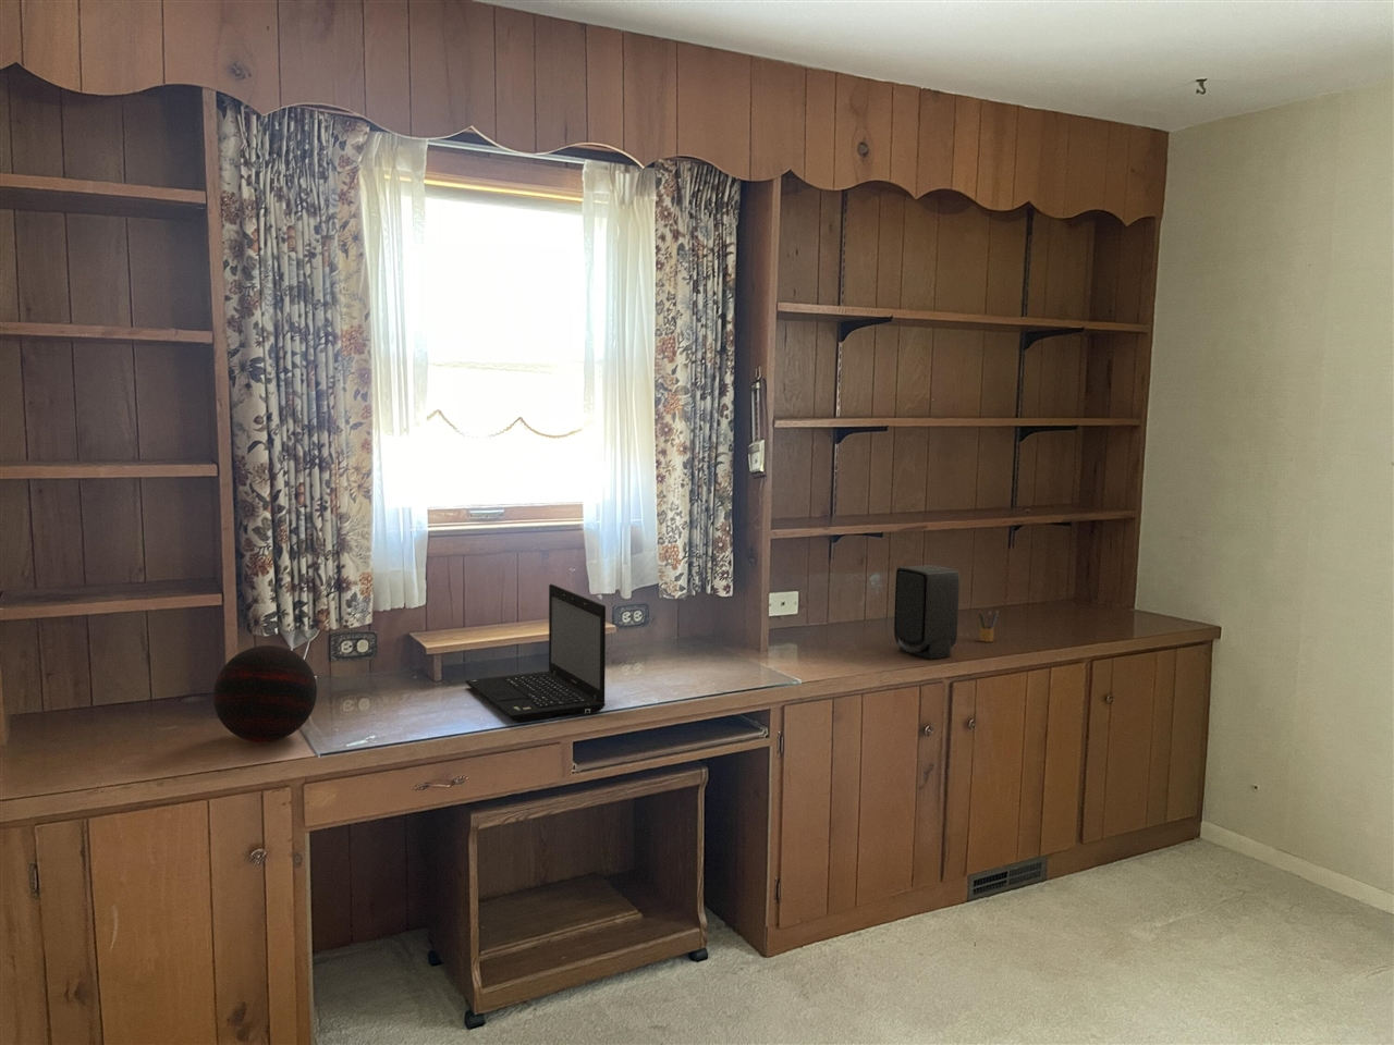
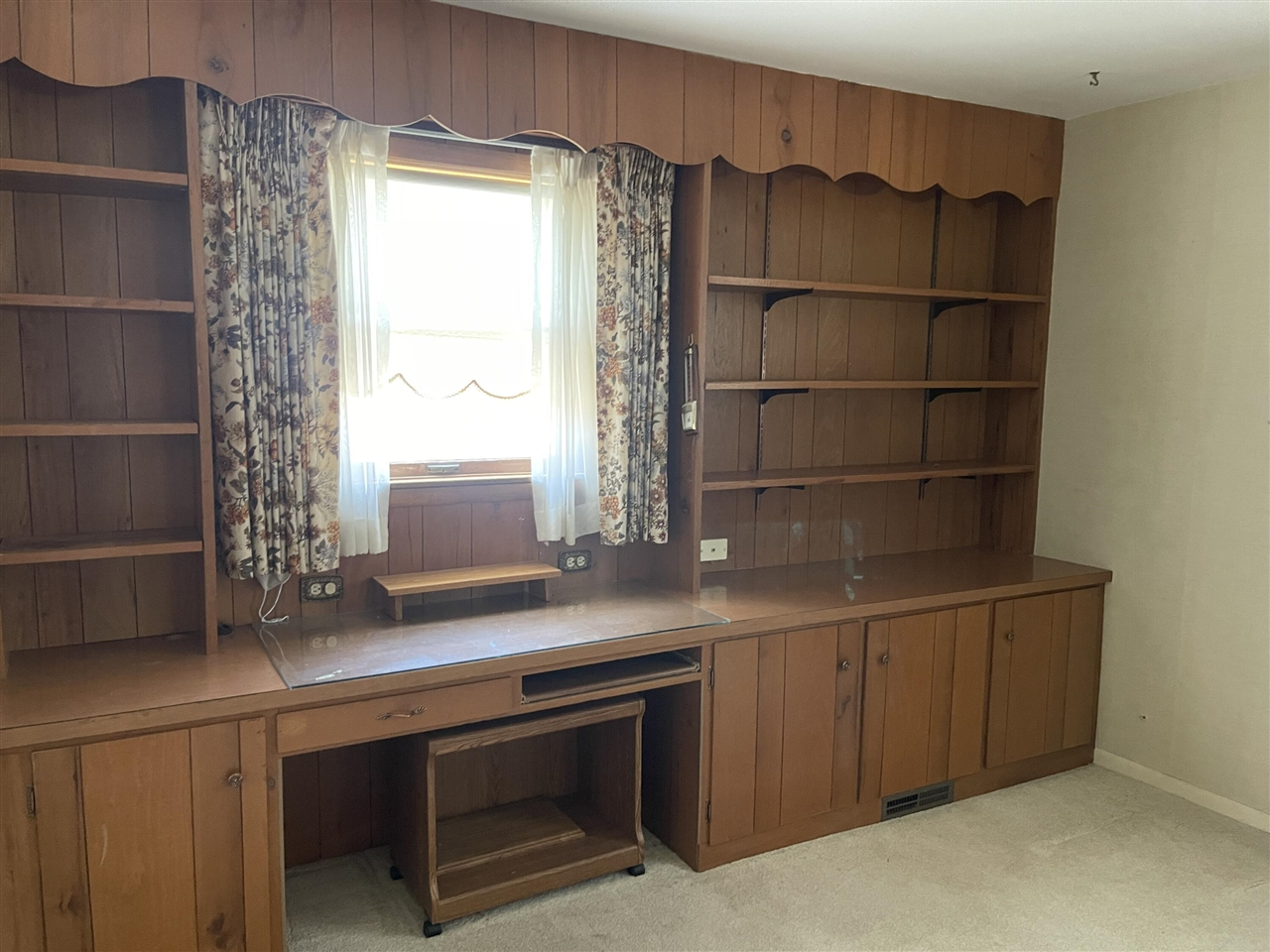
- speaker [893,564,960,660]
- decorative orb [212,644,318,743]
- laptop [465,584,607,723]
- pencil box [978,607,1000,643]
